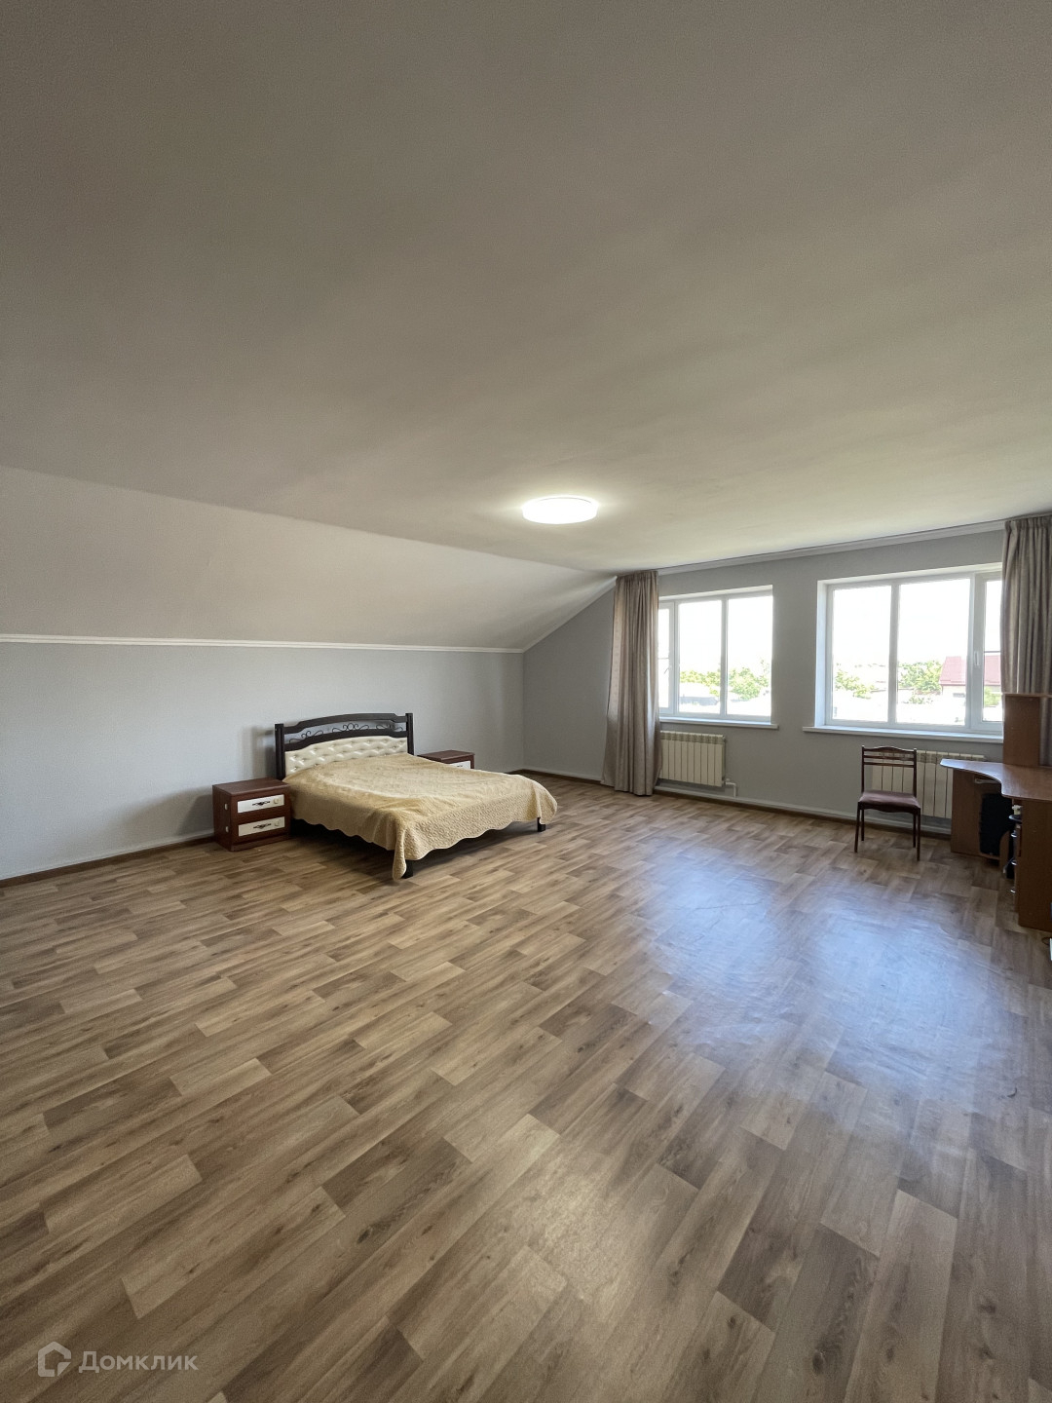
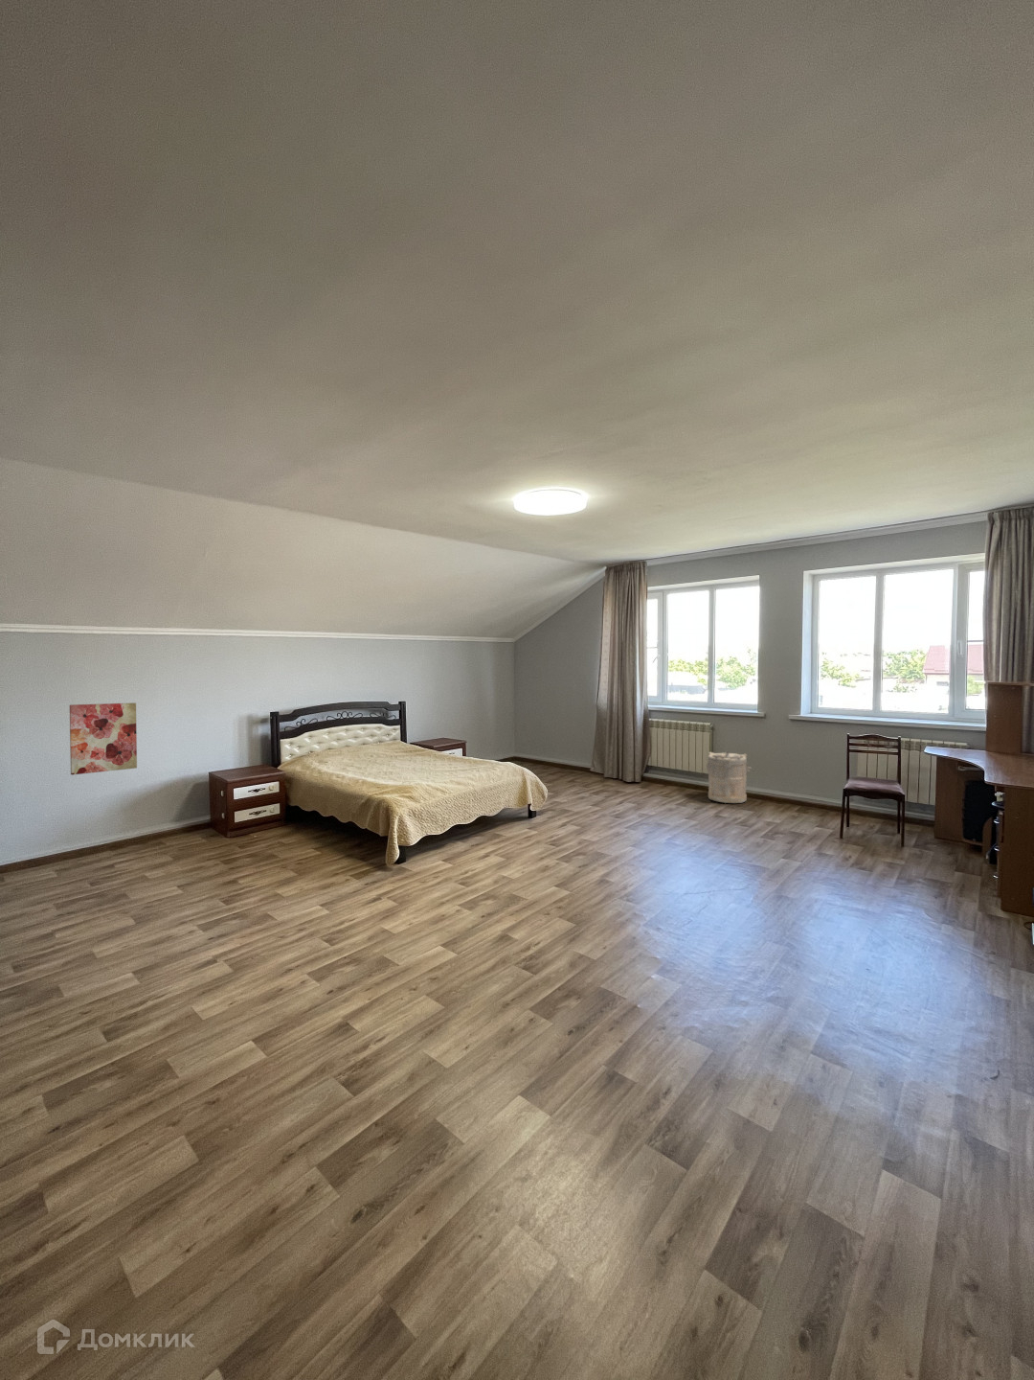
+ laundry hamper [706,751,753,804]
+ wall art [68,702,138,776]
